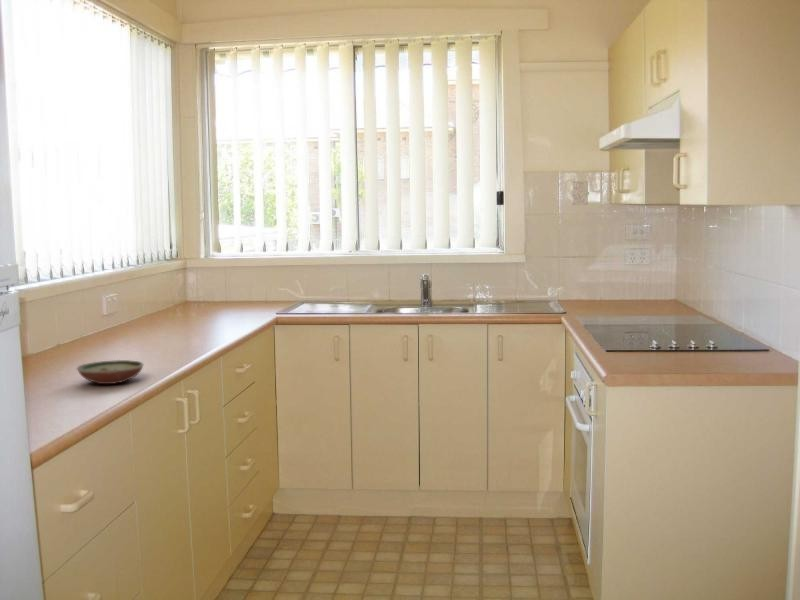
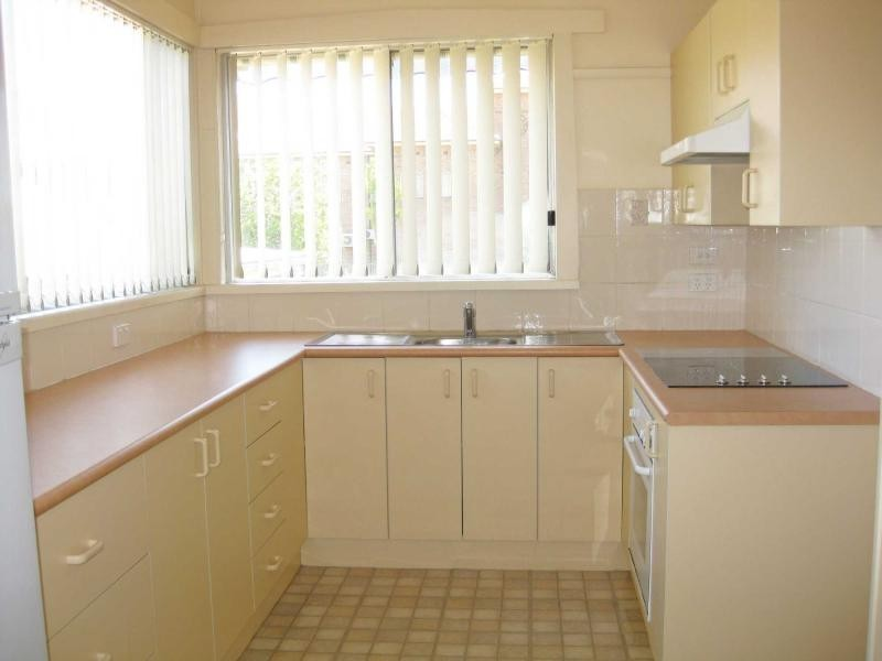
- decorative bowl [76,359,145,385]
